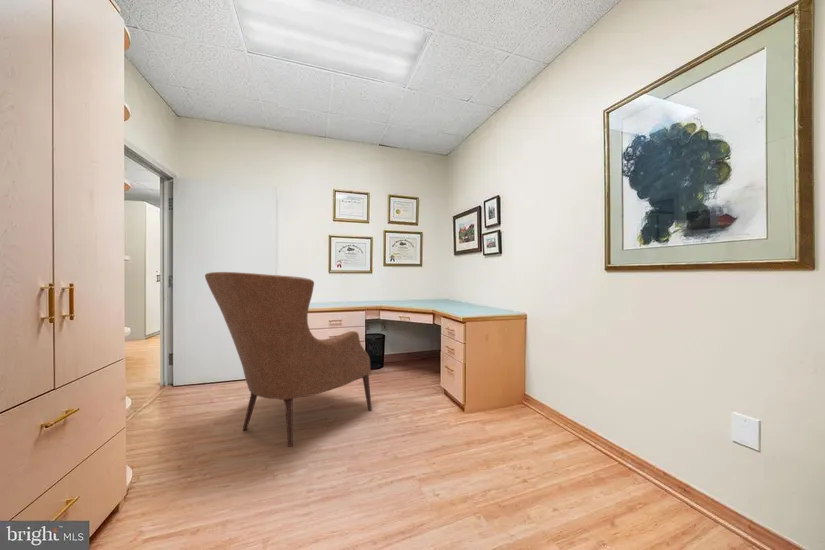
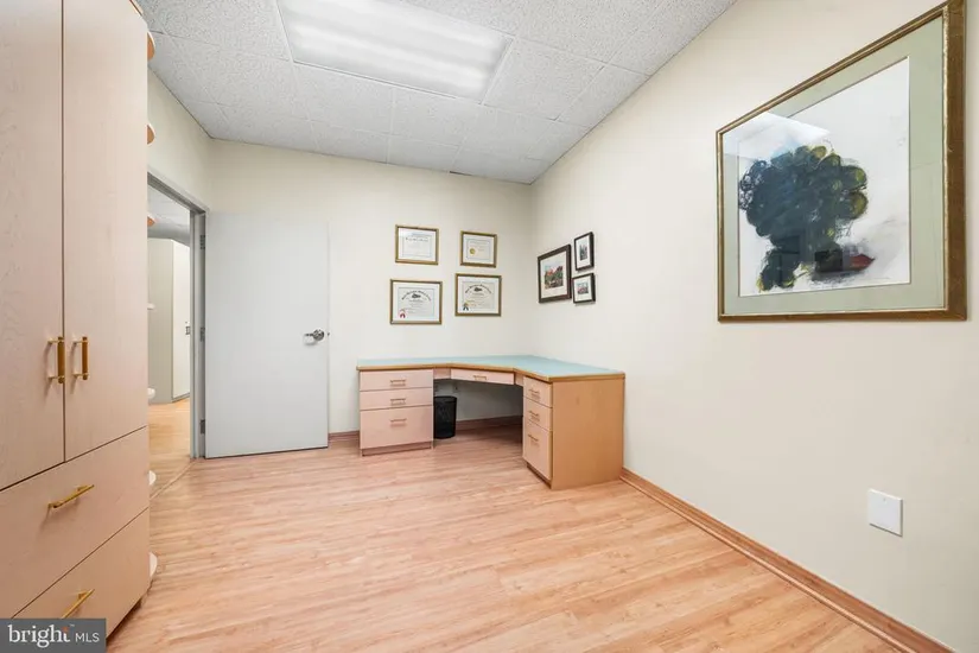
- chair [204,271,373,448]
